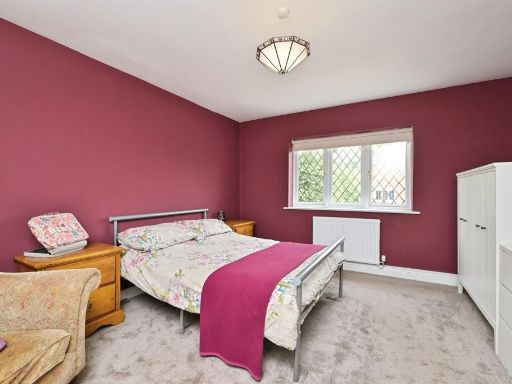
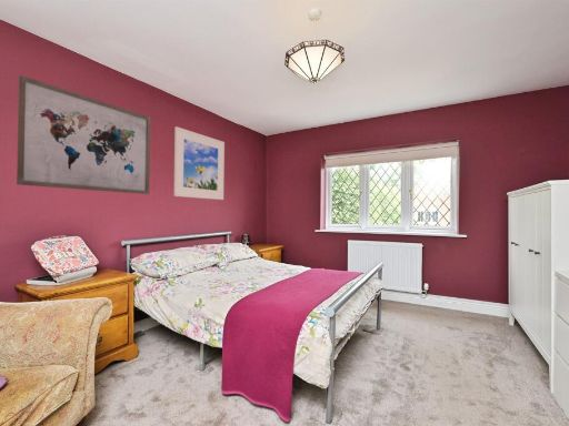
+ wall art [16,74,151,195]
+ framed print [173,125,226,201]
